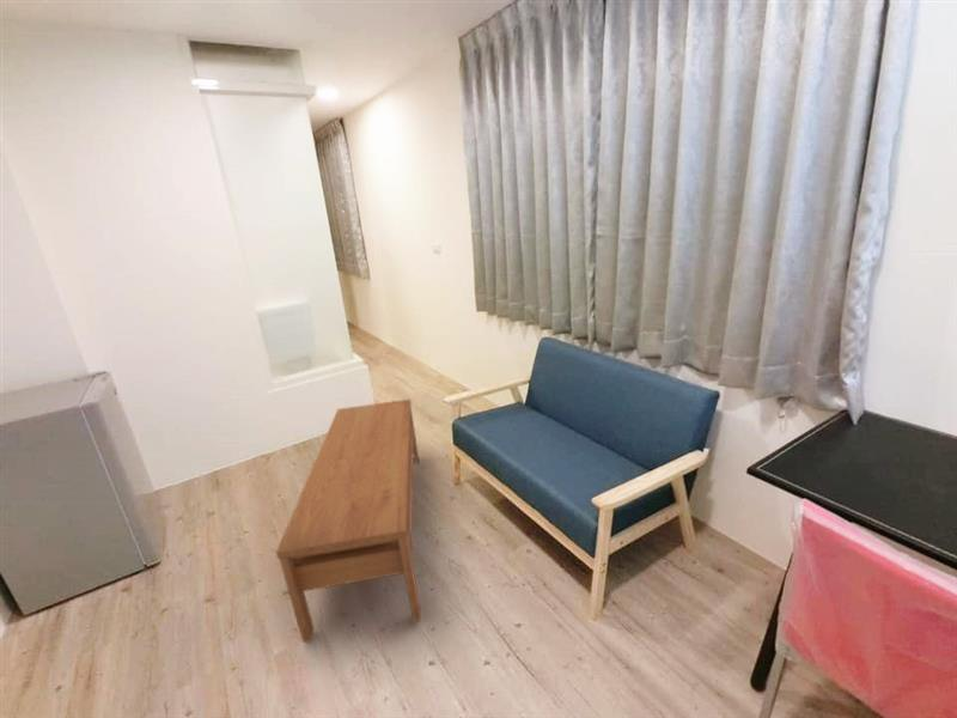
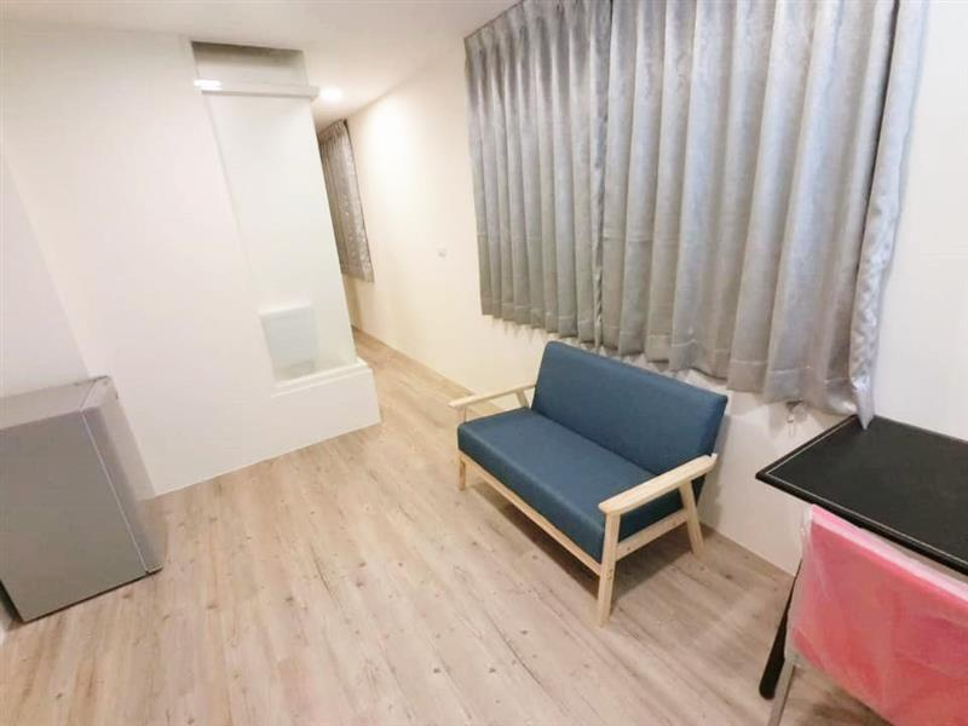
- coffee table [275,398,421,644]
